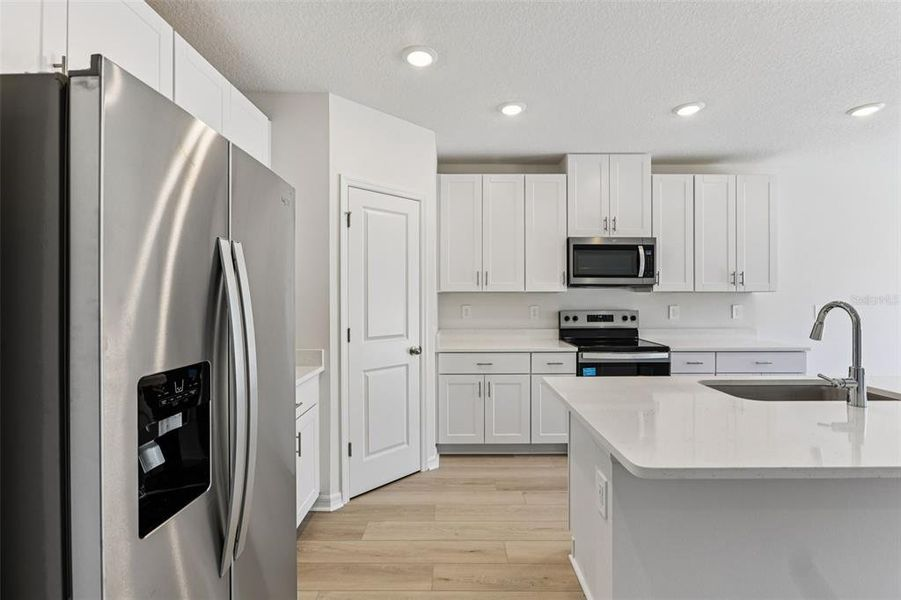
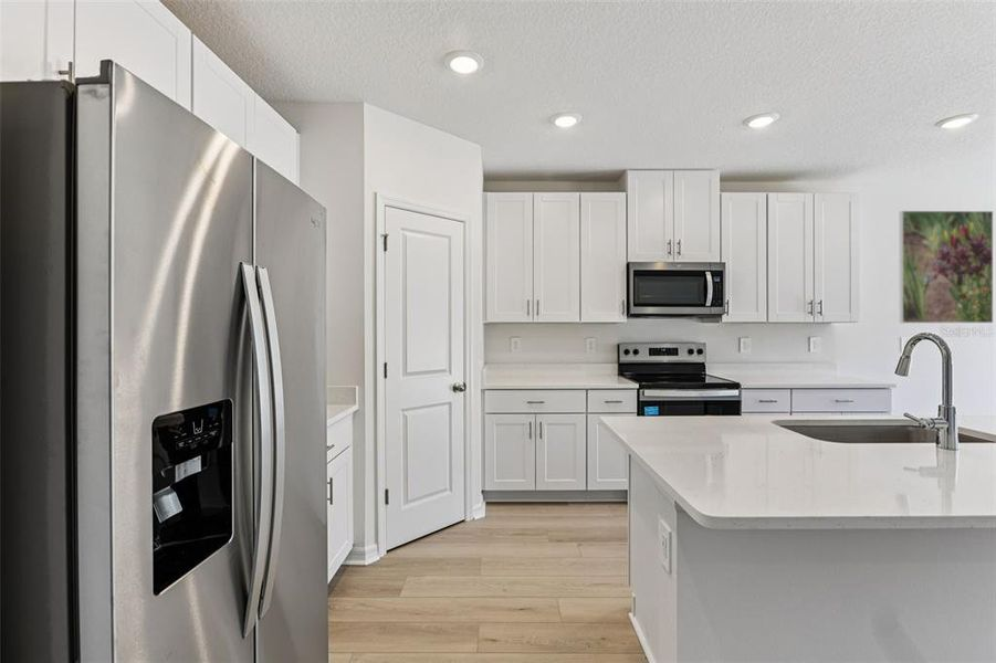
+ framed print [899,210,994,324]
